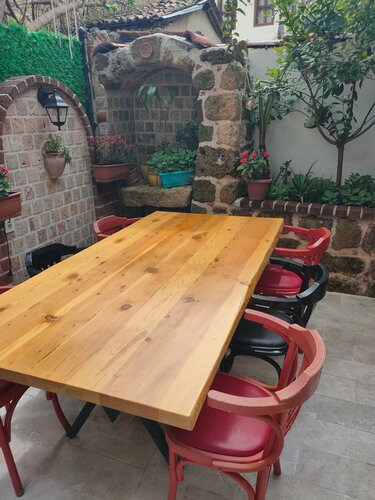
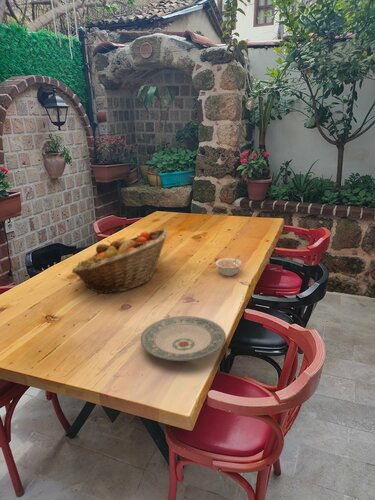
+ fruit basket [71,228,169,295]
+ plate [140,315,227,362]
+ legume [215,255,243,277]
